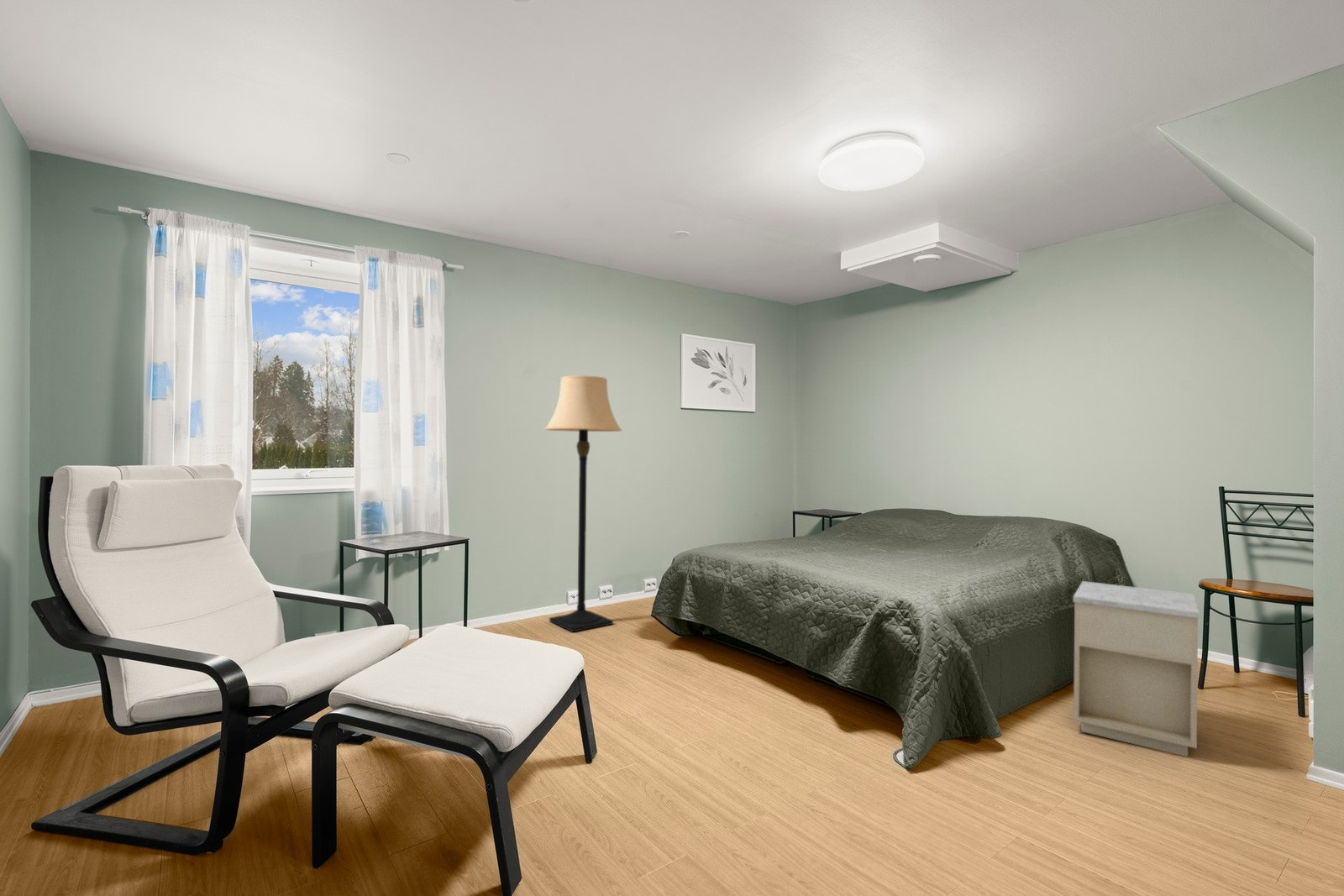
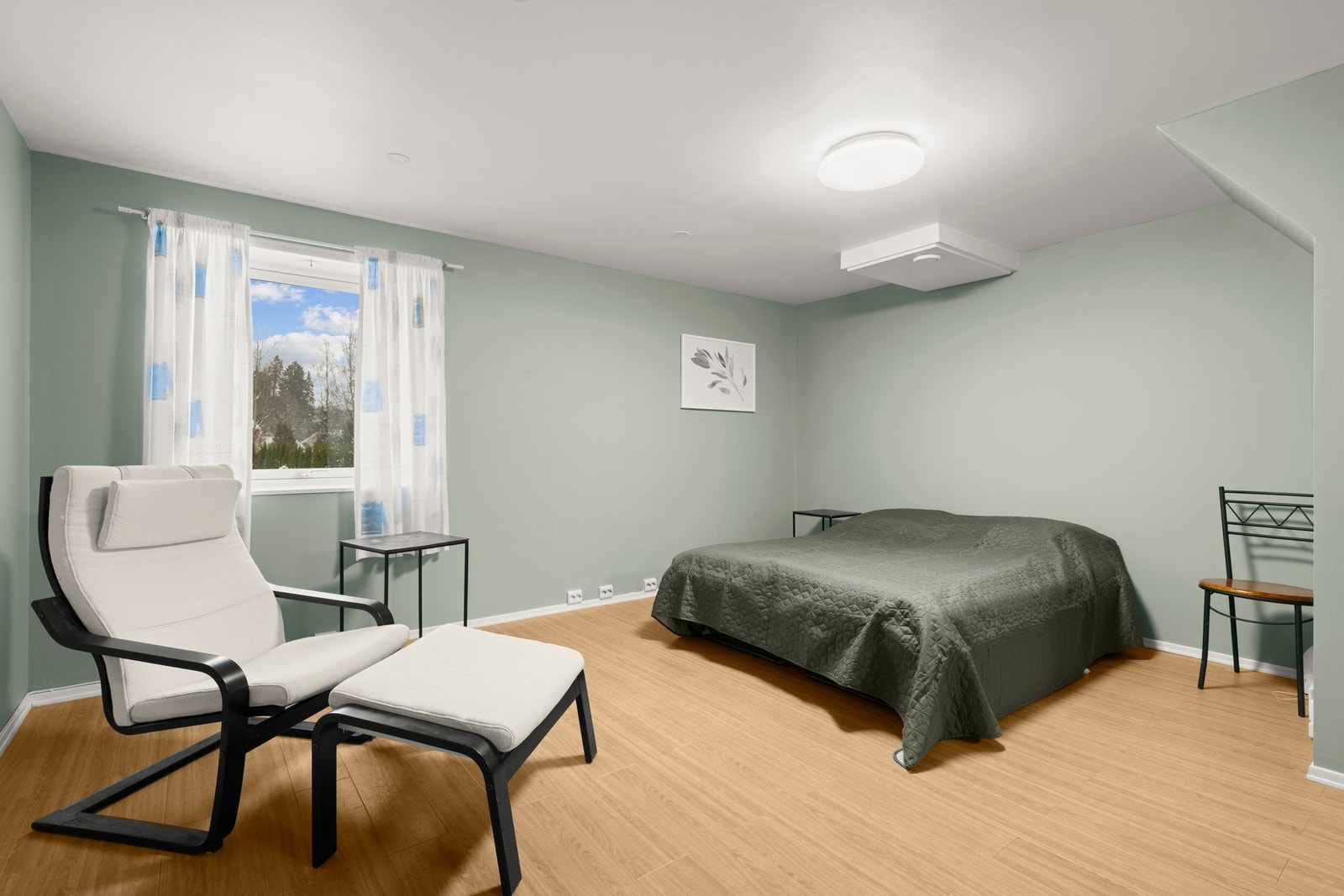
- lamp [543,375,623,633]
- nightstand [1073,580,1200,757]
